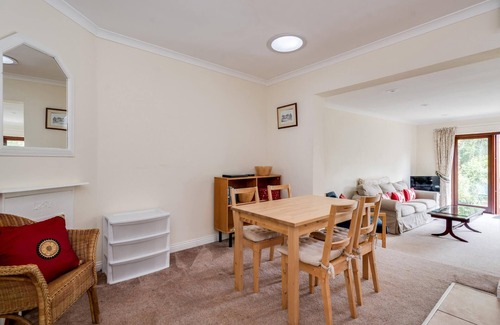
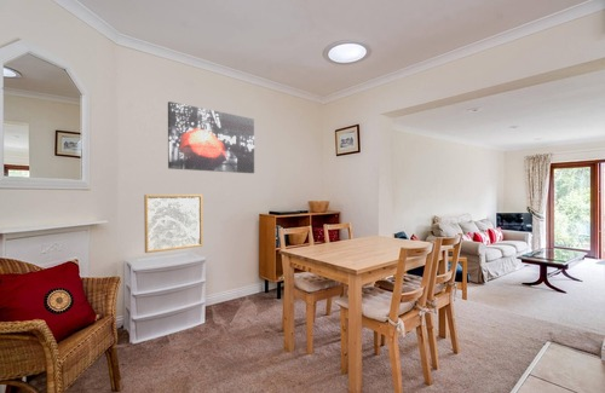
+ wall art [143,193,203,254]
+ wall art [167,100,255,174]
